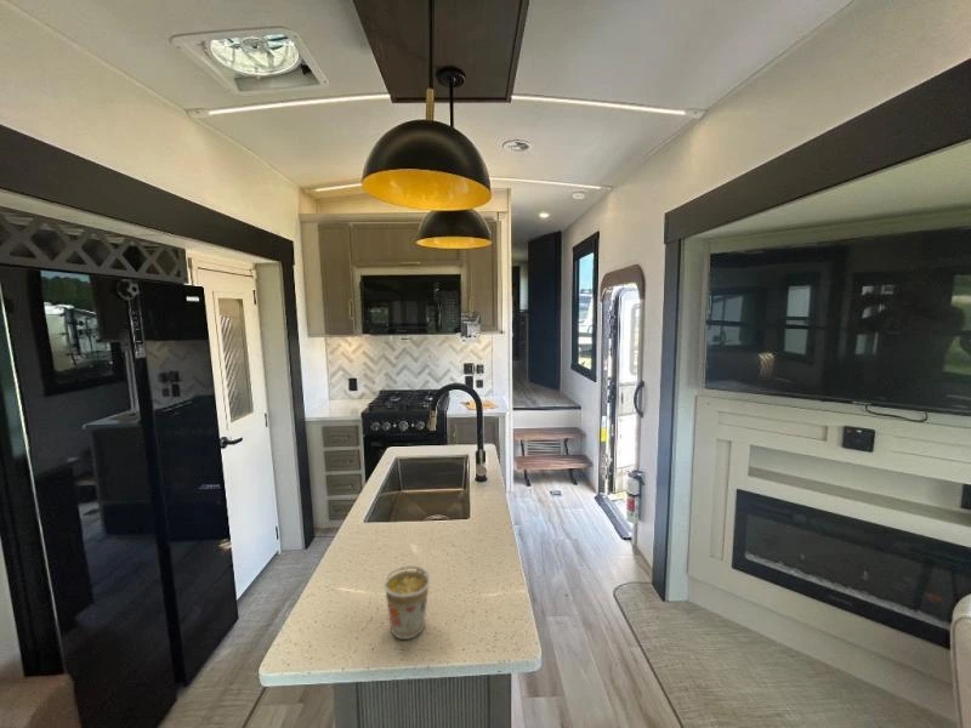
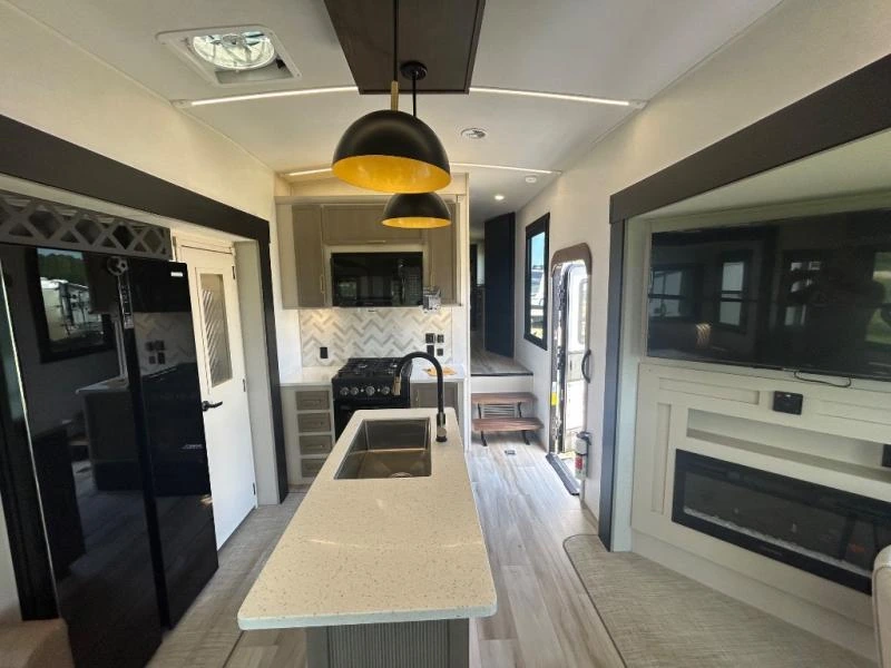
- food container [382,564,432,641]
